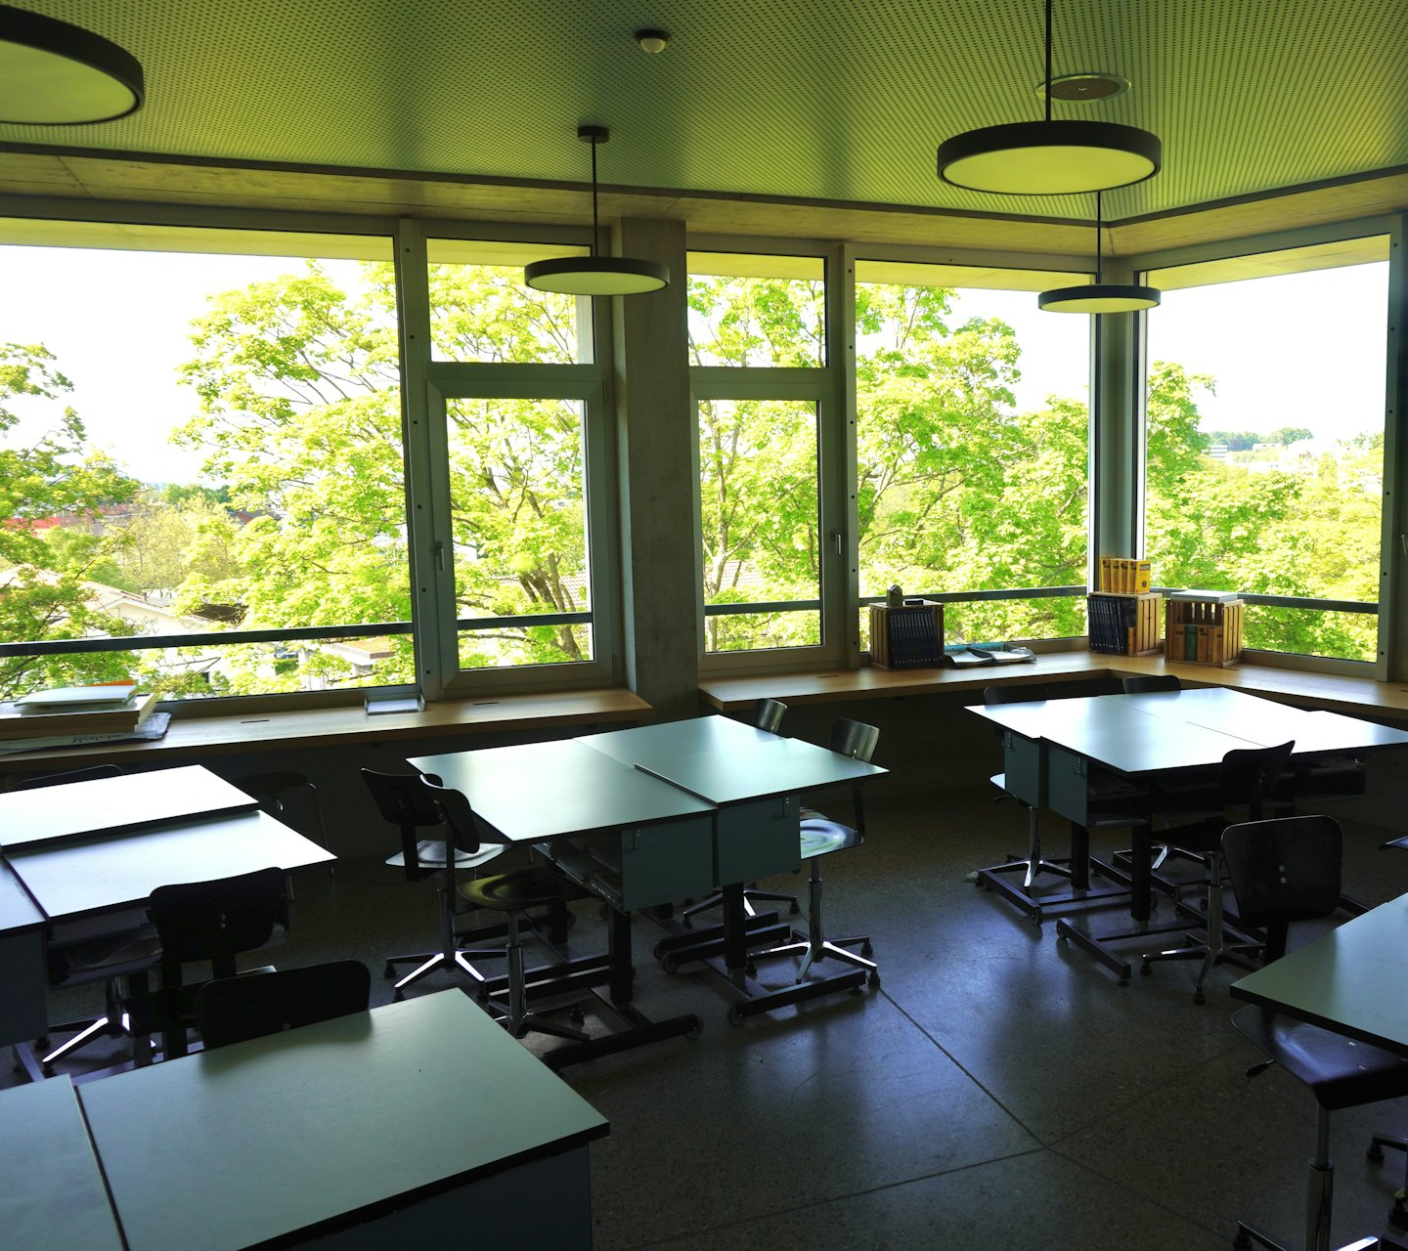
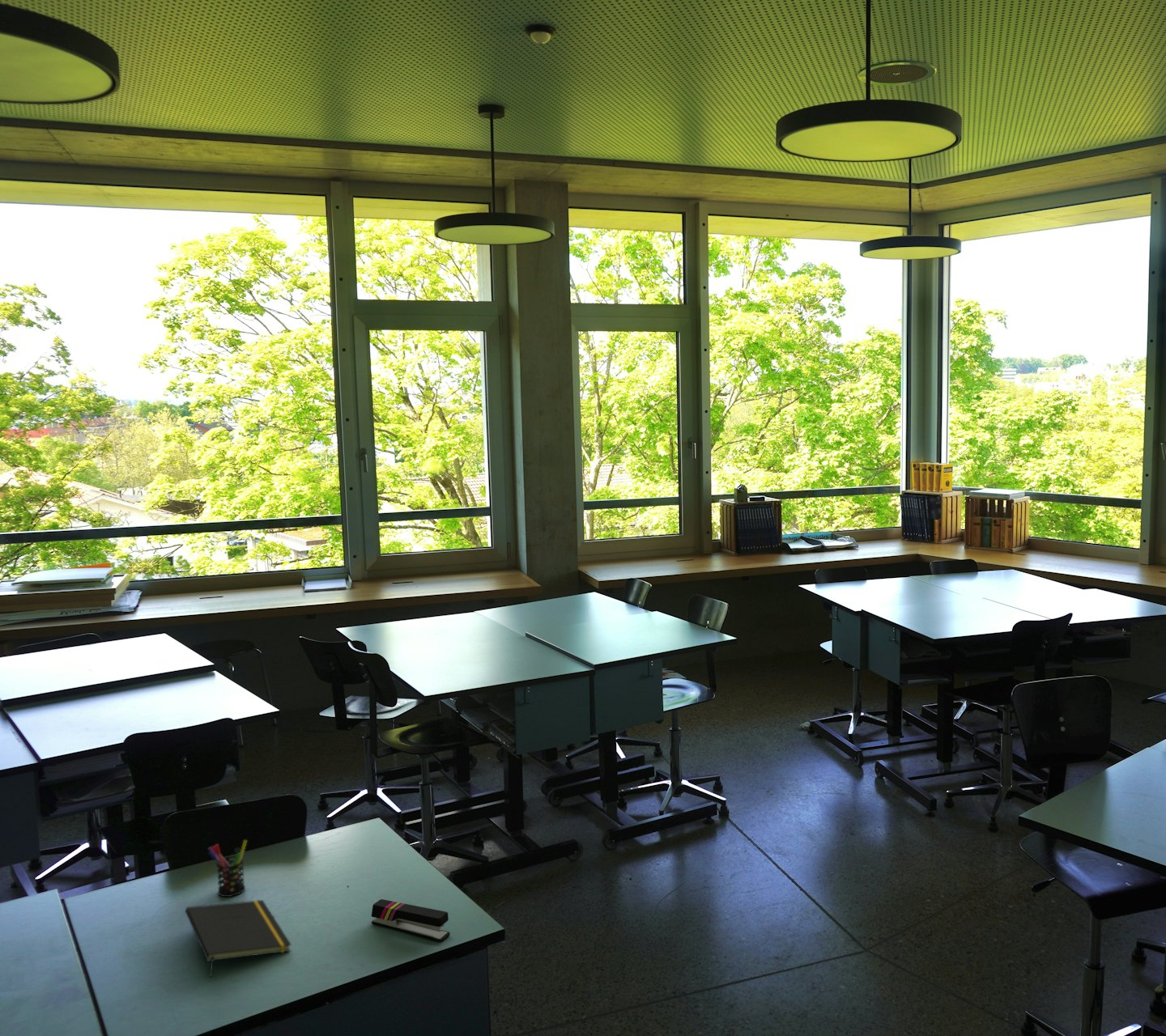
+ stapler [371,898,451,943]
+ notepad [185,899,292,979]
+ pen holder [207,839,248,898]
